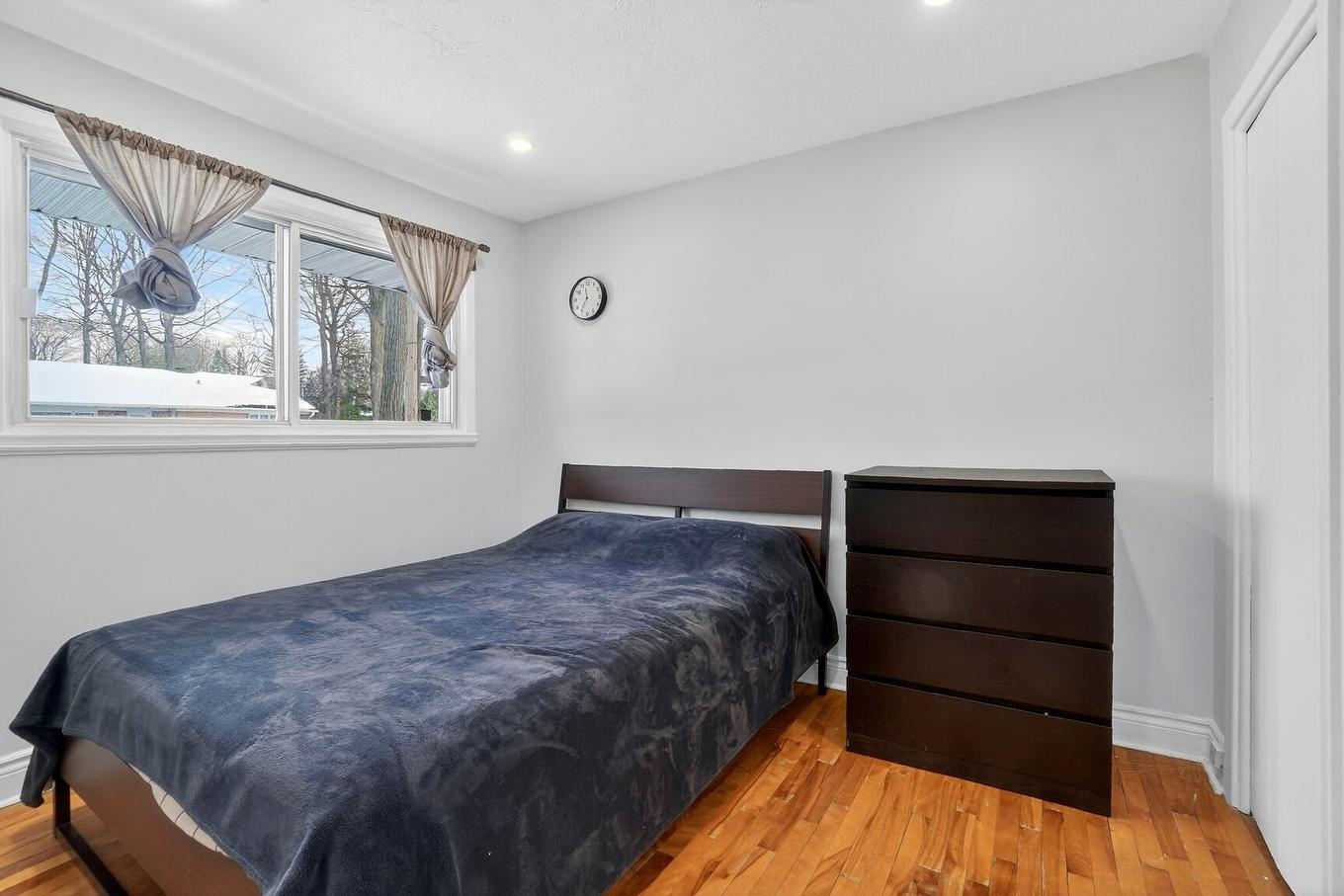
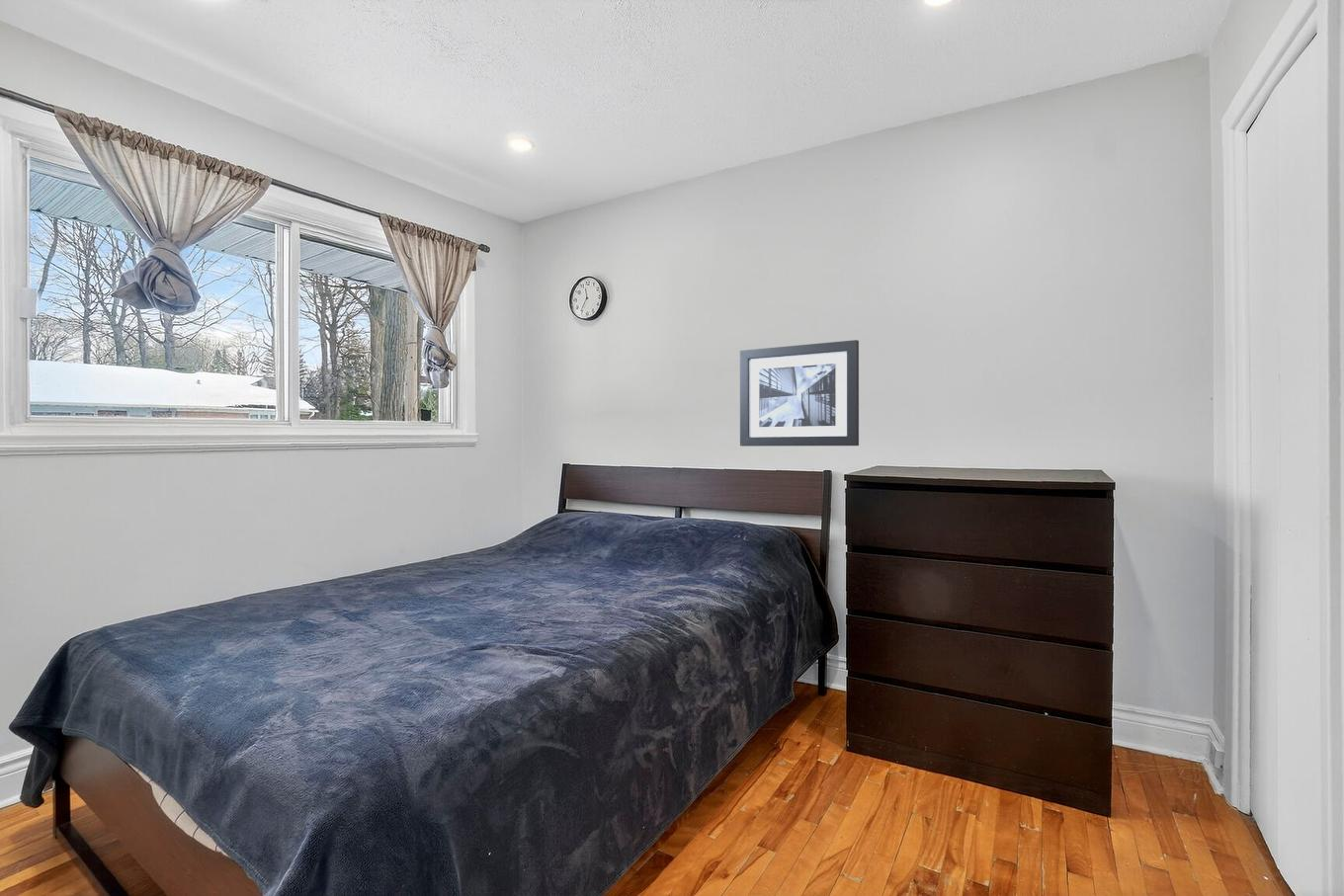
+ wall art [739,339,860,448]
